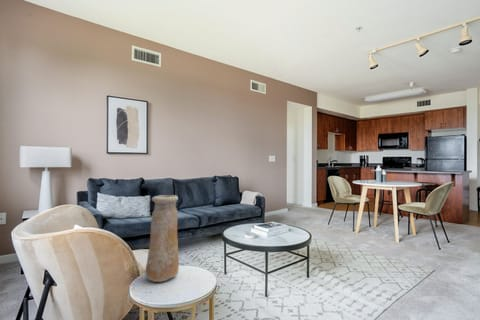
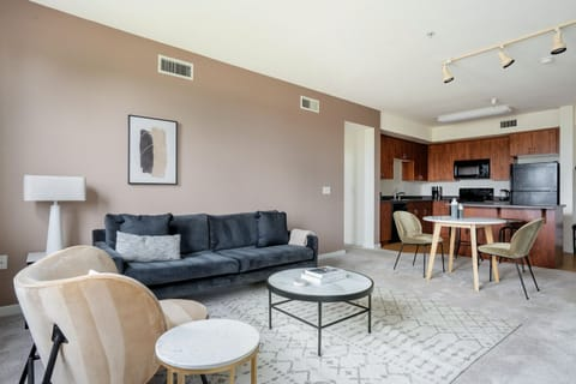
- vase [145,194,180,283]
